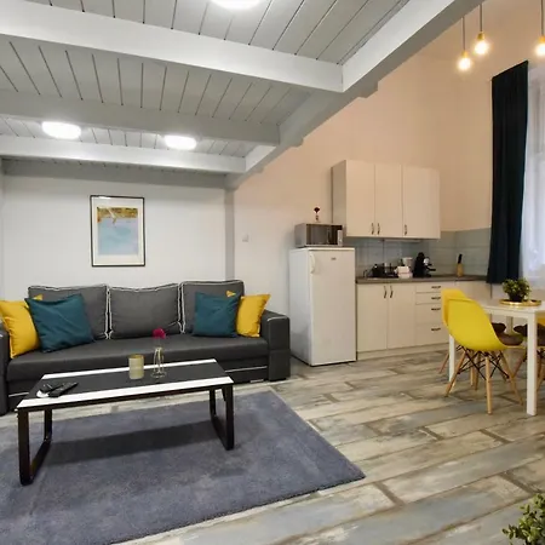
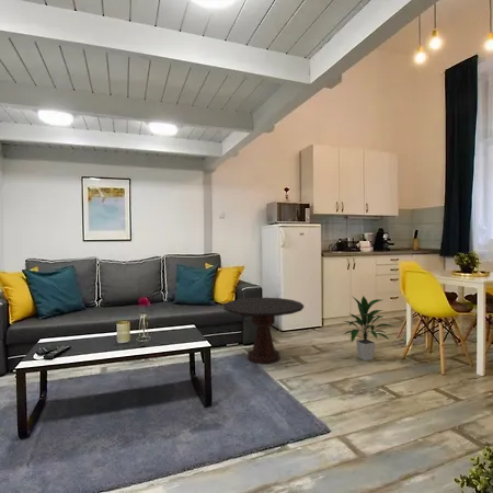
+ side table [222,297,305,365]
+ indoor plant [342,295,393,362]
